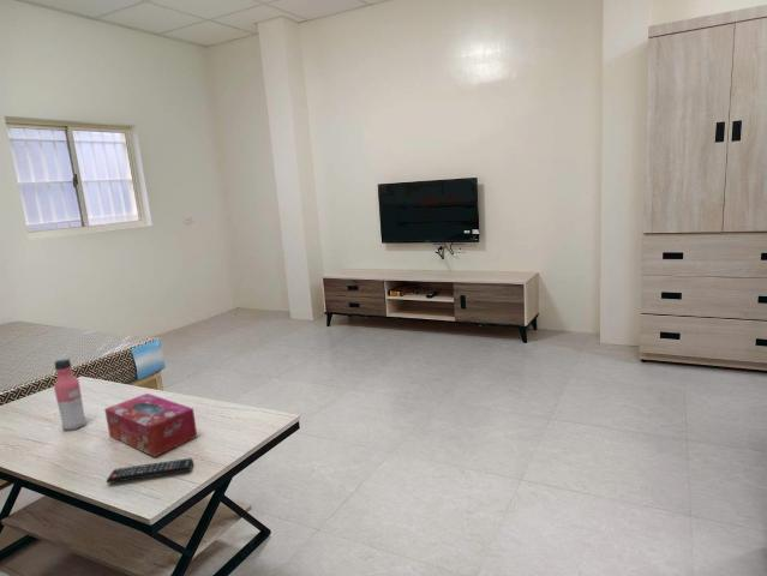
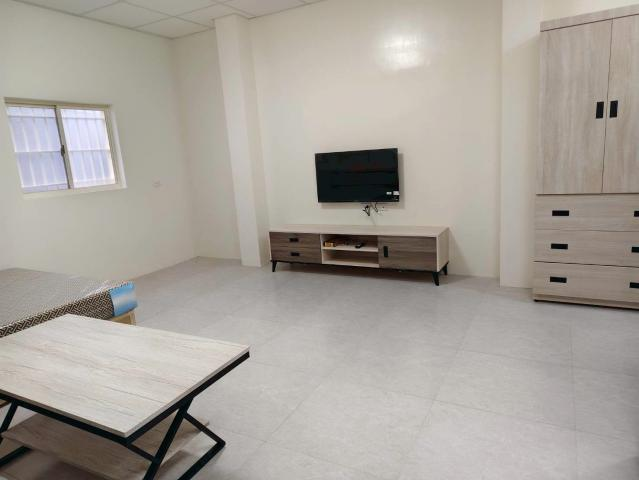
- remote control [106,457,194,485]
- tissue box [103,392,198,458]
- water bottle [53,358,88,431]
